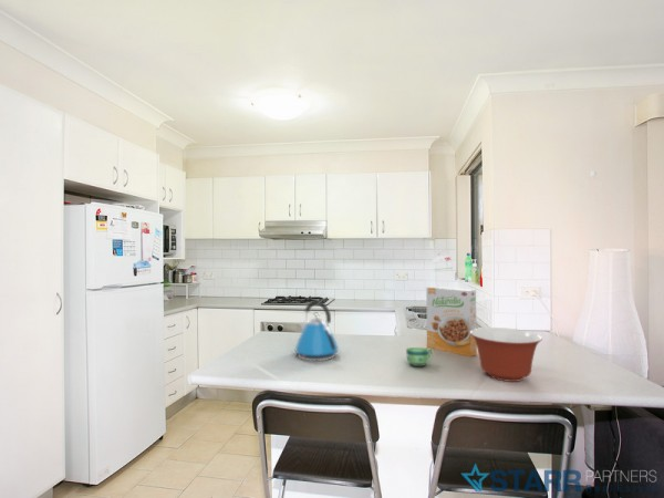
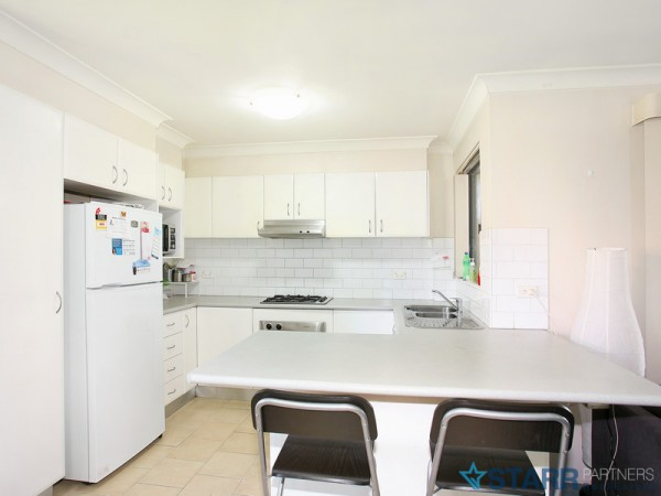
- cup [405,346,434,367]
- cereal box [425,286,478,357]
- kettle [294,300,340,362]
- mixing bowl [470,326,543,383]
